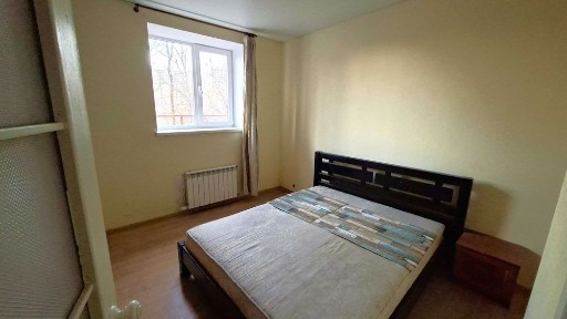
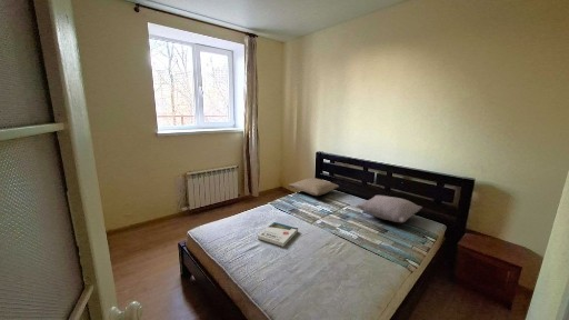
+ book [257,221,299,248]
+ pillow [355,194,423,223]
+ pillow [288,177,340,197]
